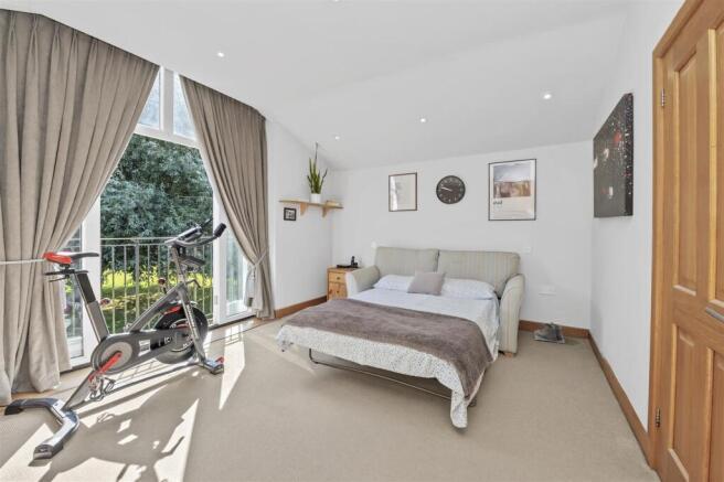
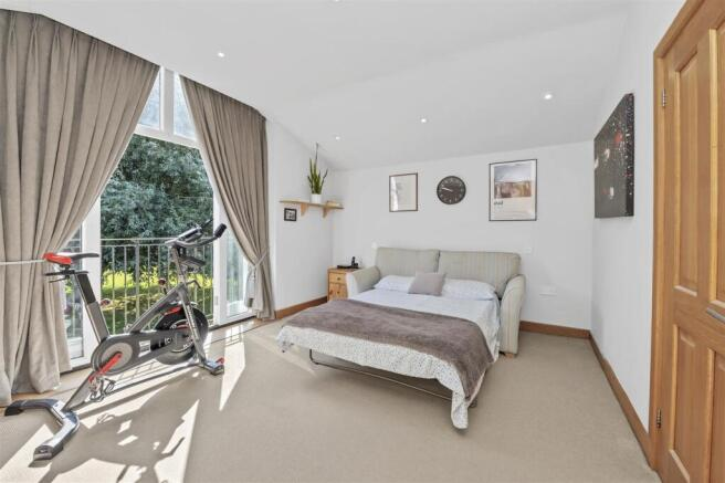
- boots [533,321,567,345]
